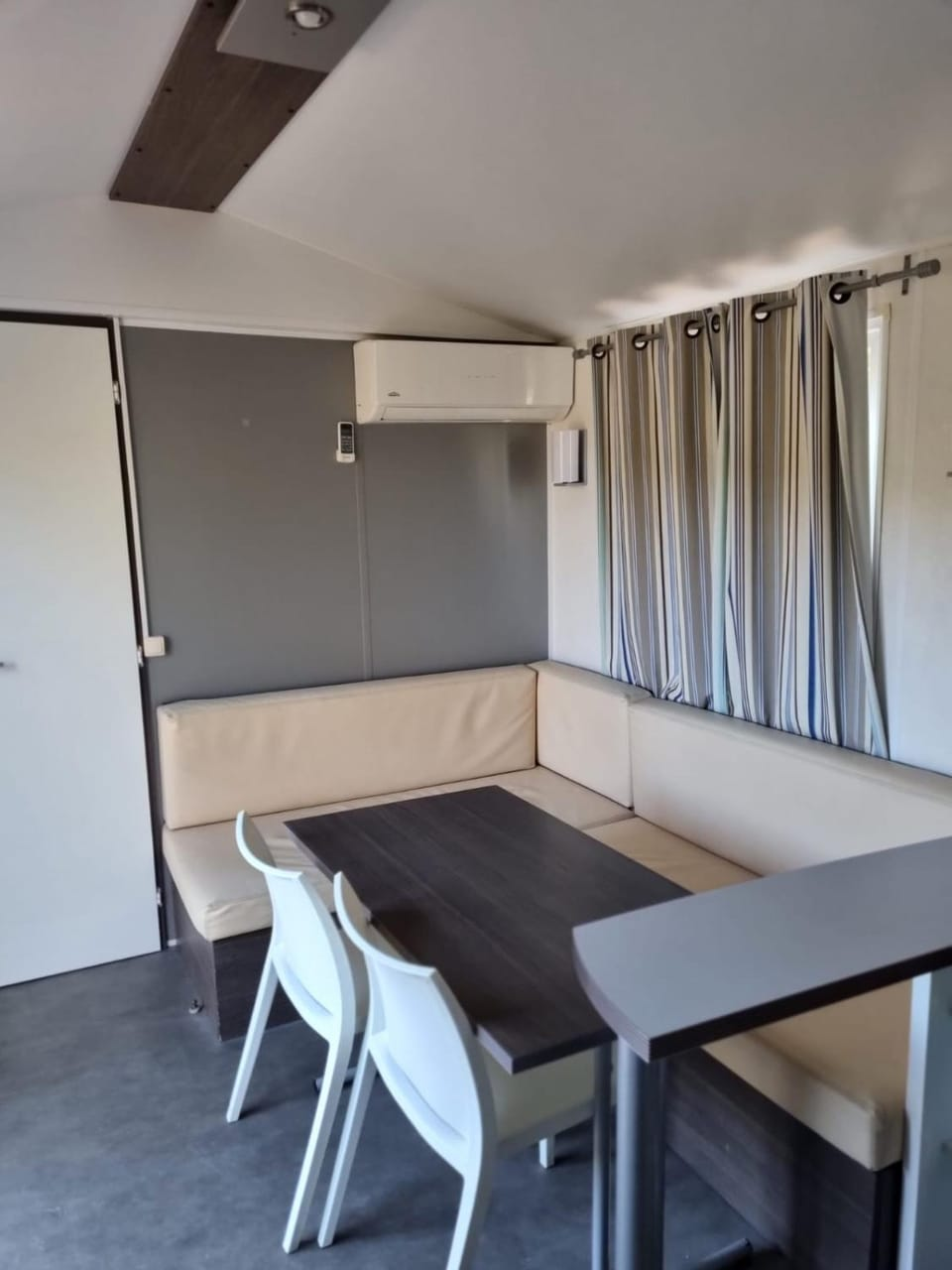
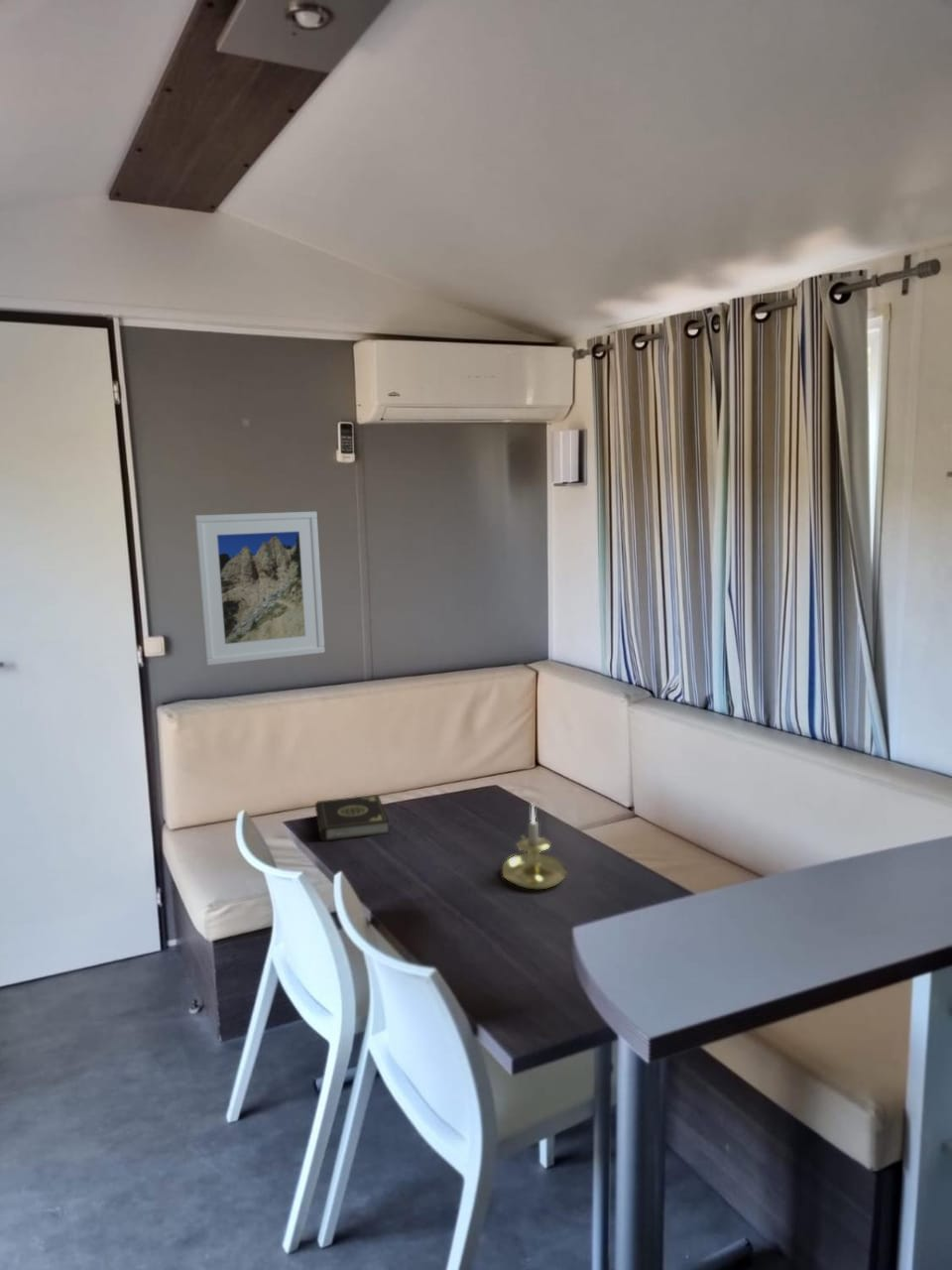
+ book [314,794,391,842]
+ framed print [193,511,326,667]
+ candle holder [502,802,568,891]
